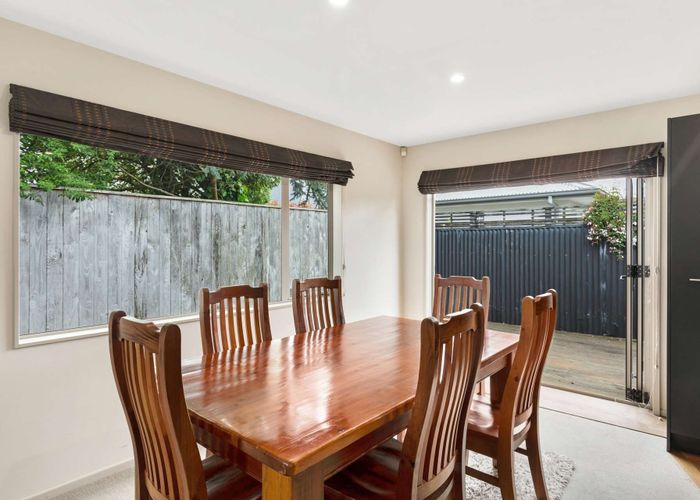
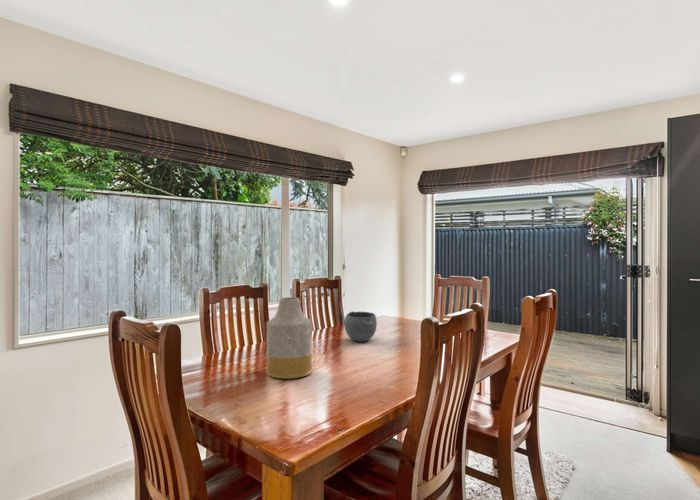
+ bowl [343,310,378,343]
+ vase [266,296,313,380]
